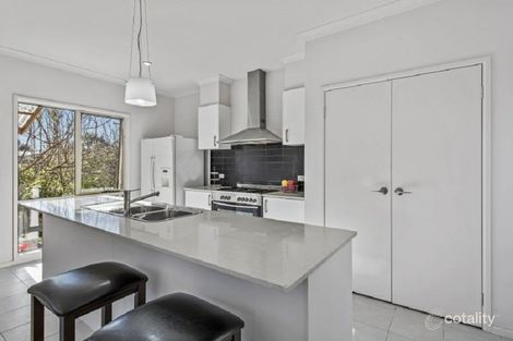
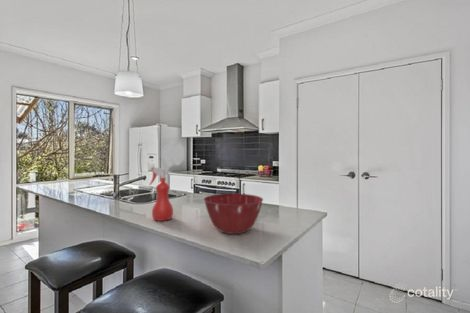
+ spray bottle [148,166,174,222]
+ mixing bowl [203,192,264,235]
